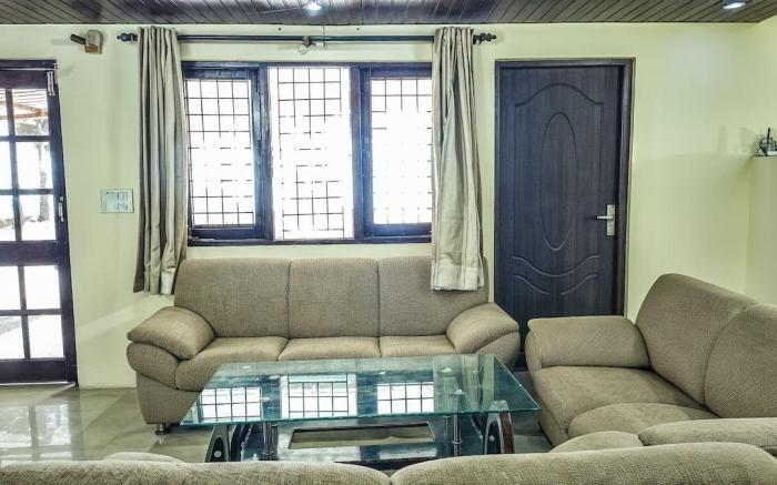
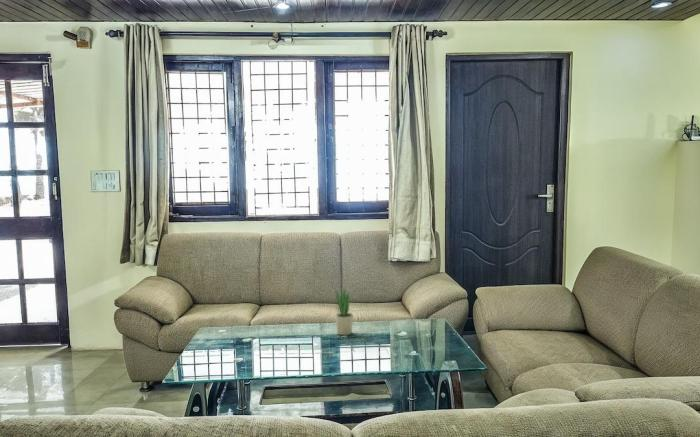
+ potted plant [334,283,354,336]
